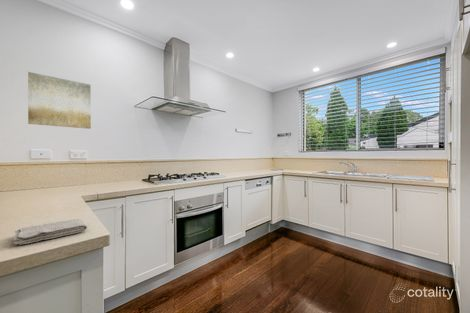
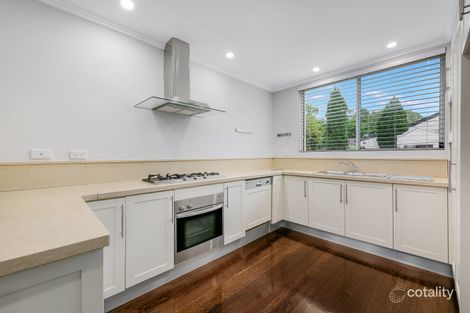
- washcloth [12,218,88,246]
- wall art [27,71,92,130]
